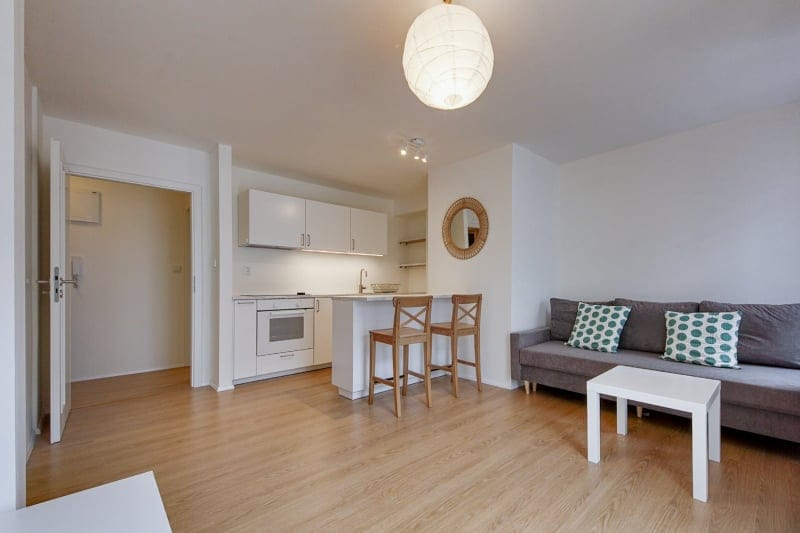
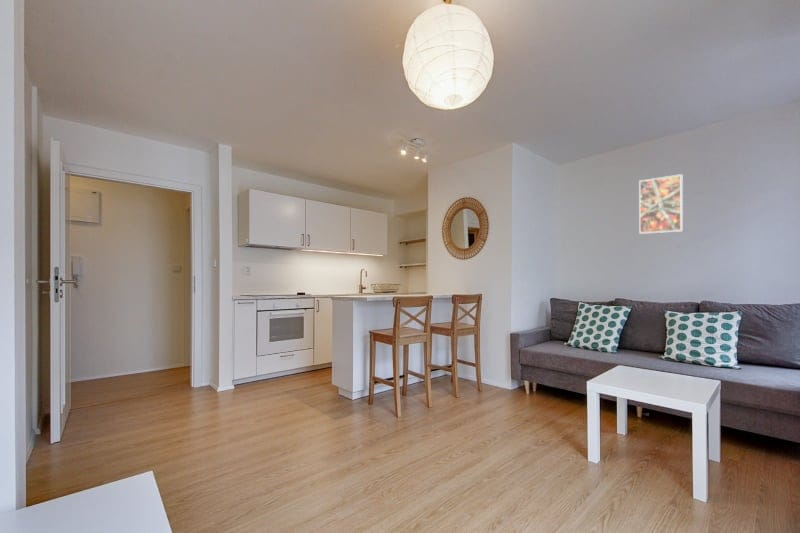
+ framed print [638,173,684,235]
